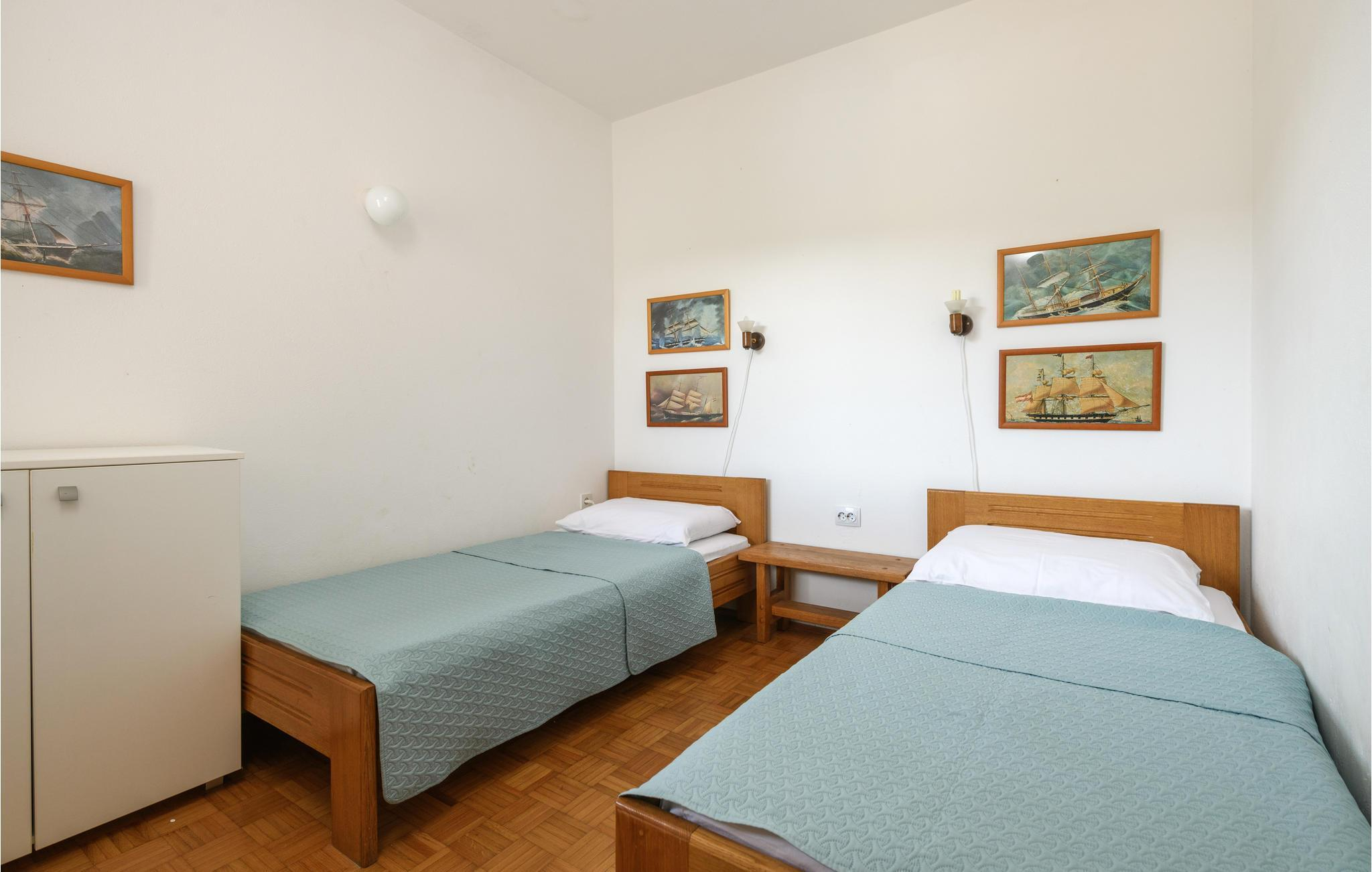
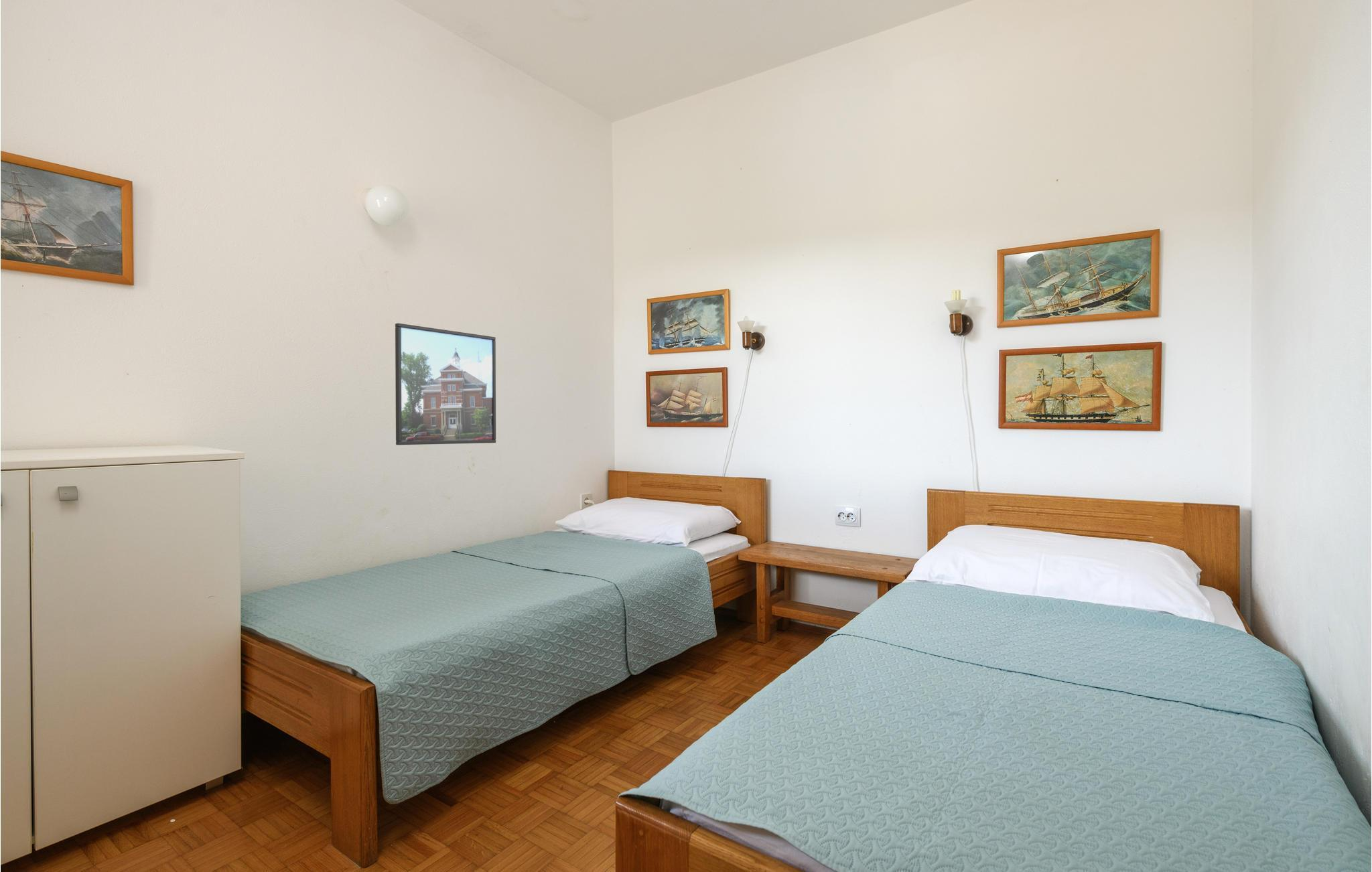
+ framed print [395,323,496,445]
